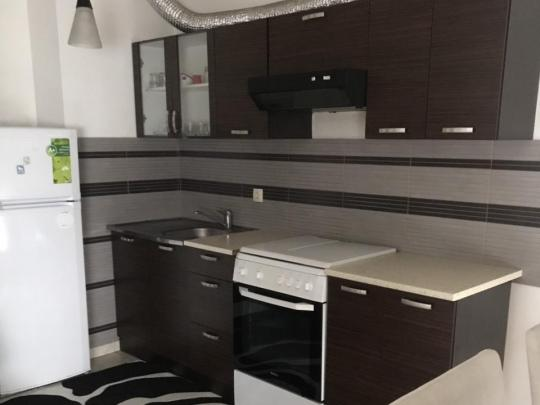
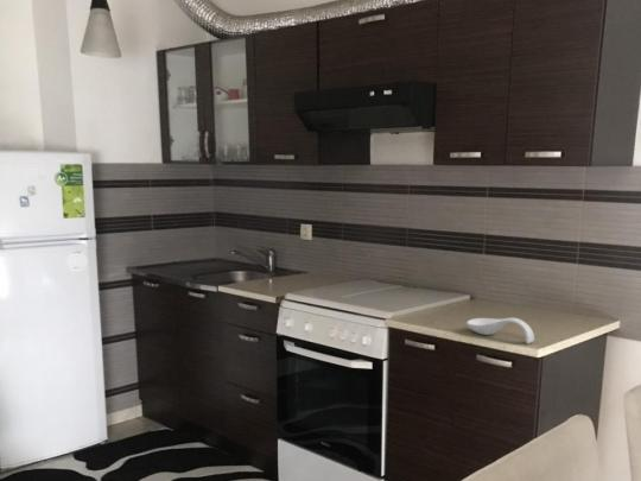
+ spoon rest [465,317,535,344]
